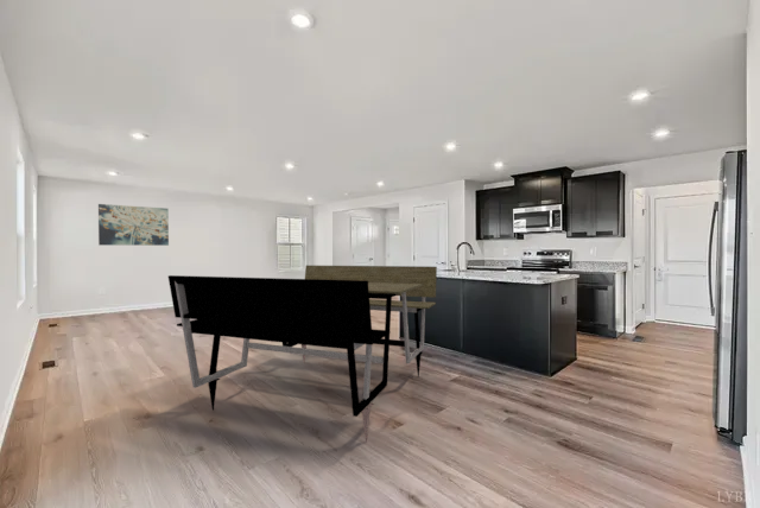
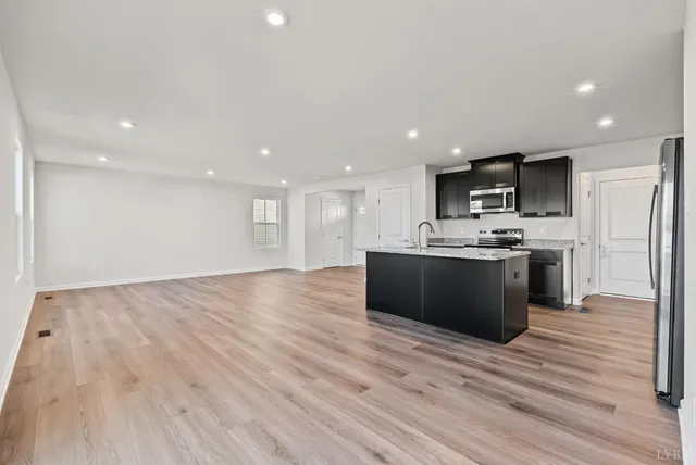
- dining table [167,265,438,443]
- wall art [97,203,170,247]
